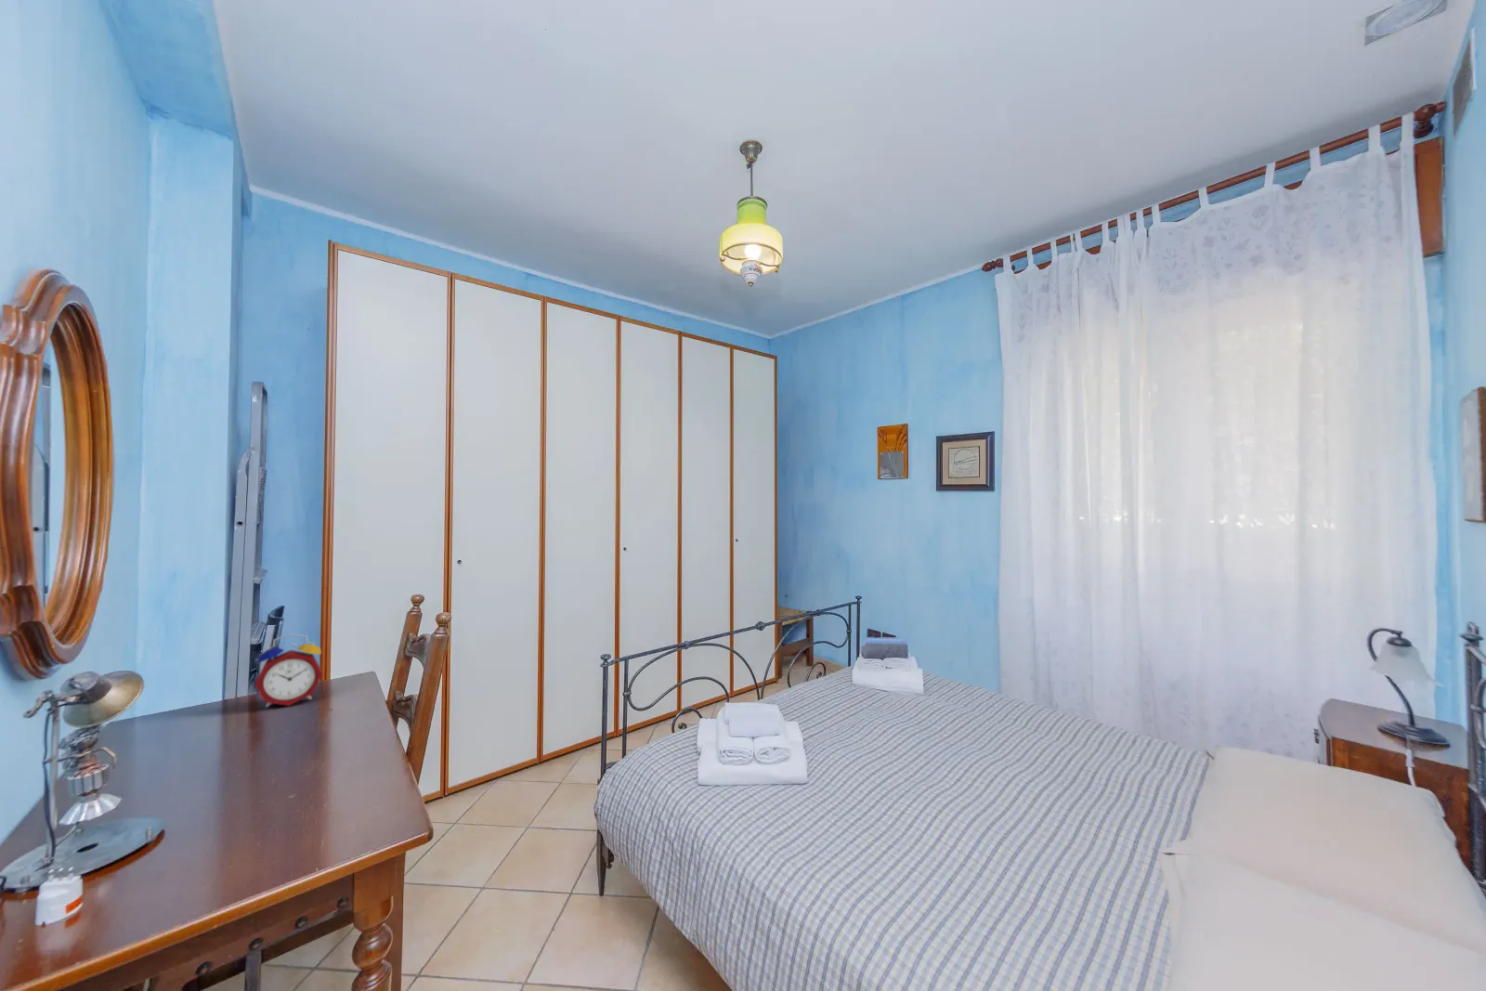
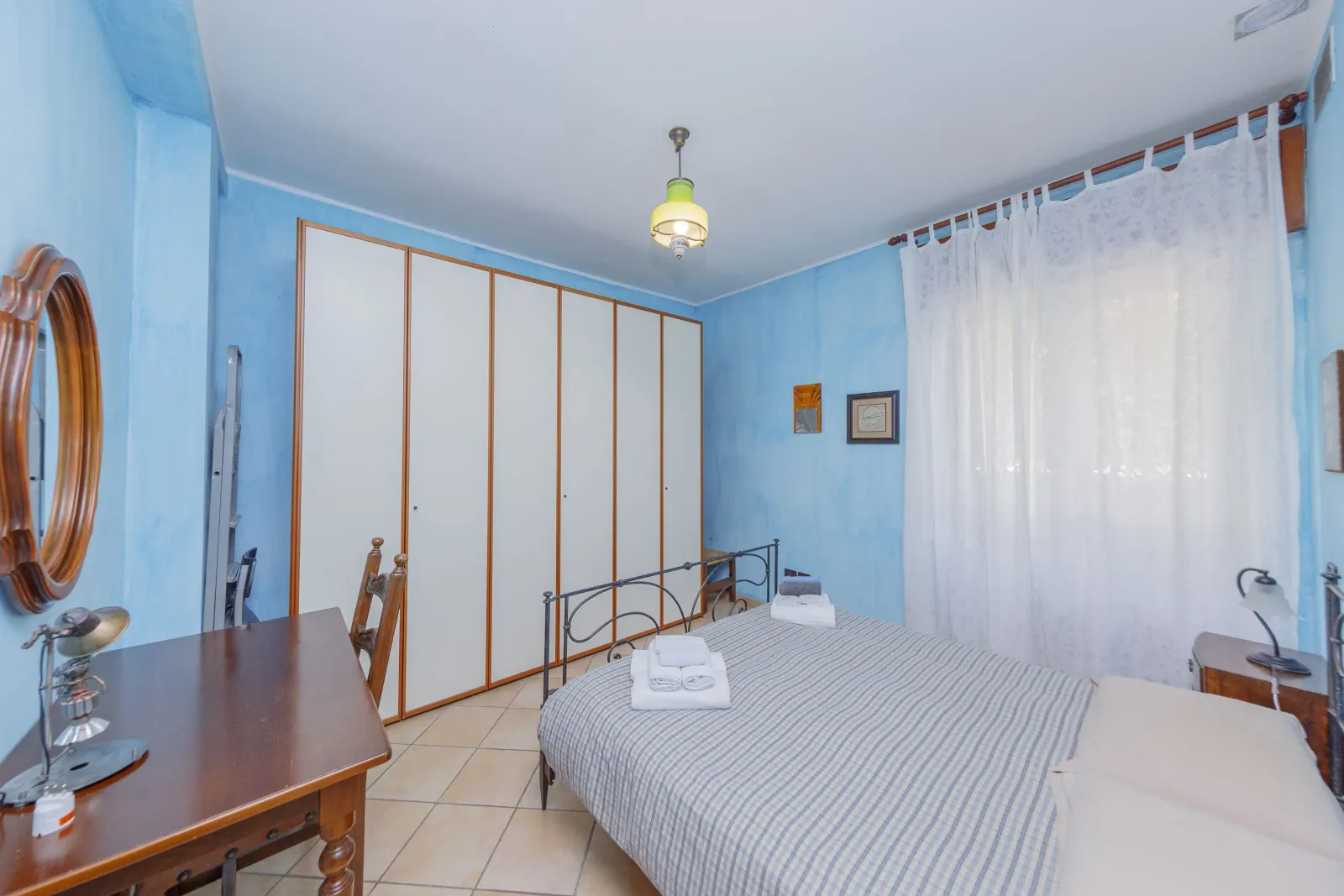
- alarm clock [254,633,323,708]
